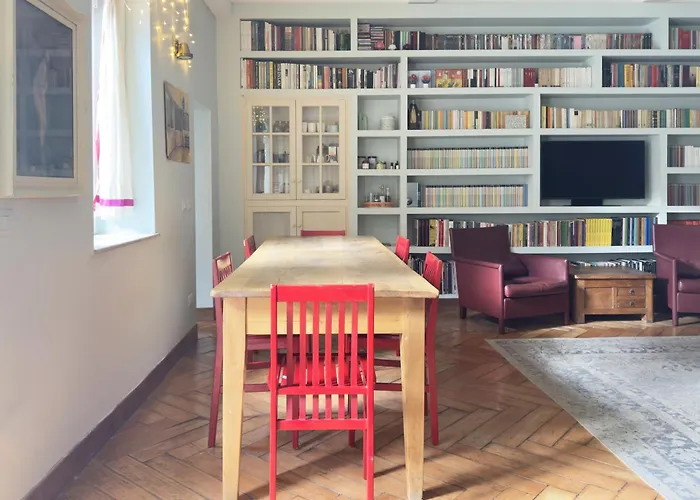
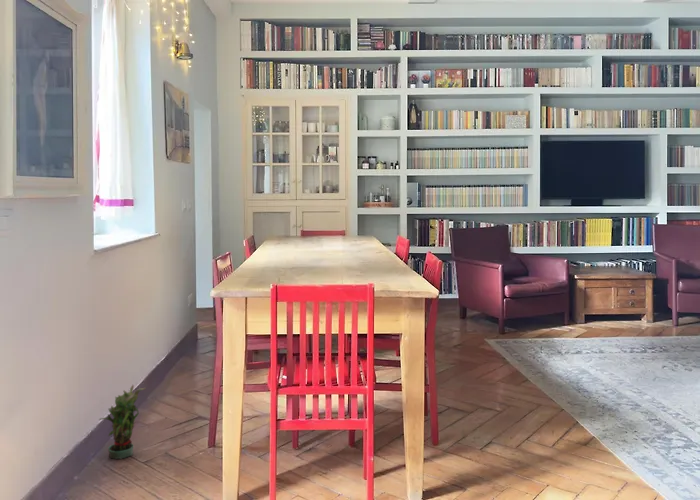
+ potted plant [98,384,147,460]
